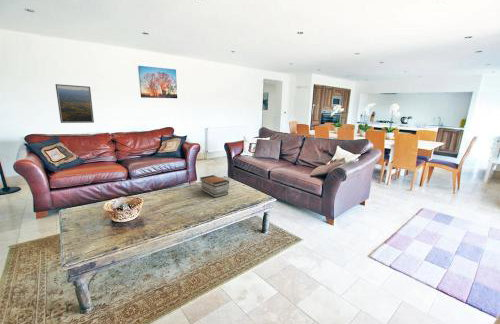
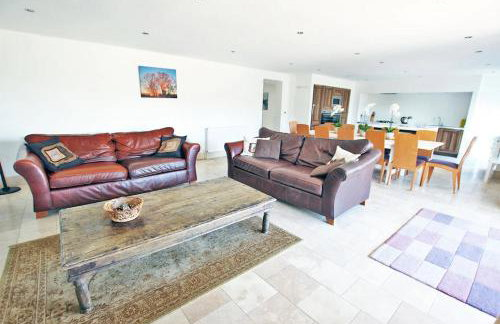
- book stack [199,174,230,198]
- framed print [54,83,95,124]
